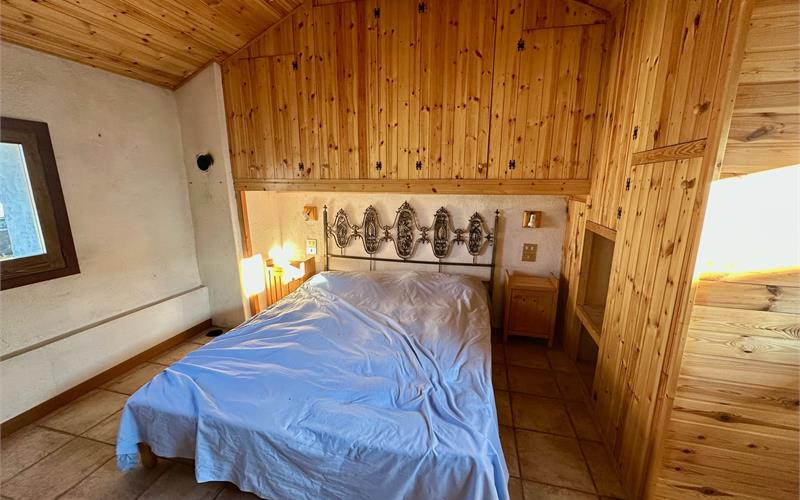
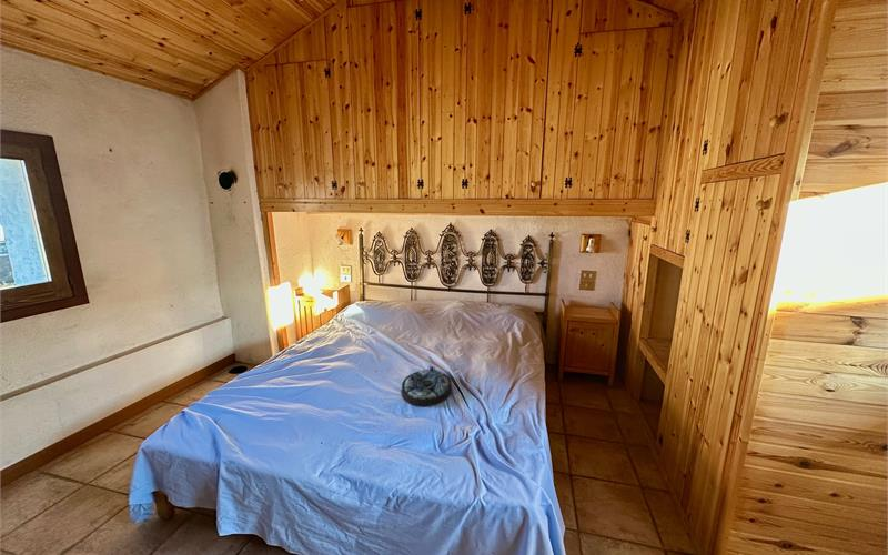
+ serving tray [400,365,453,407]
